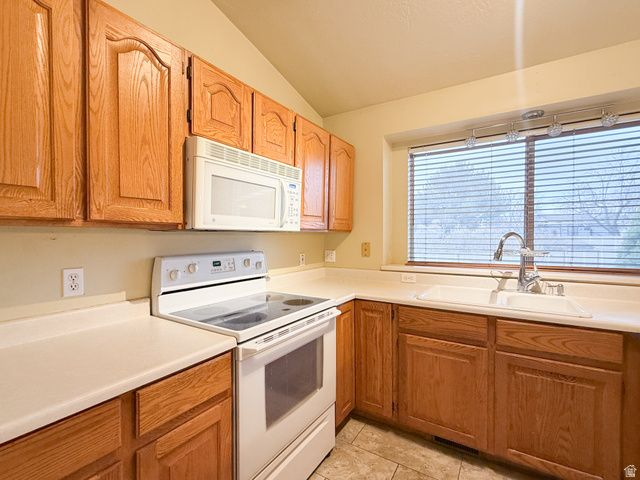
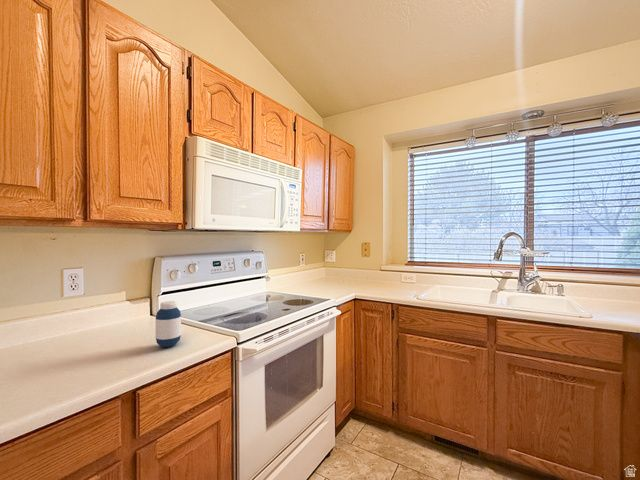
+ medicine bottle [155,300,182,348]
